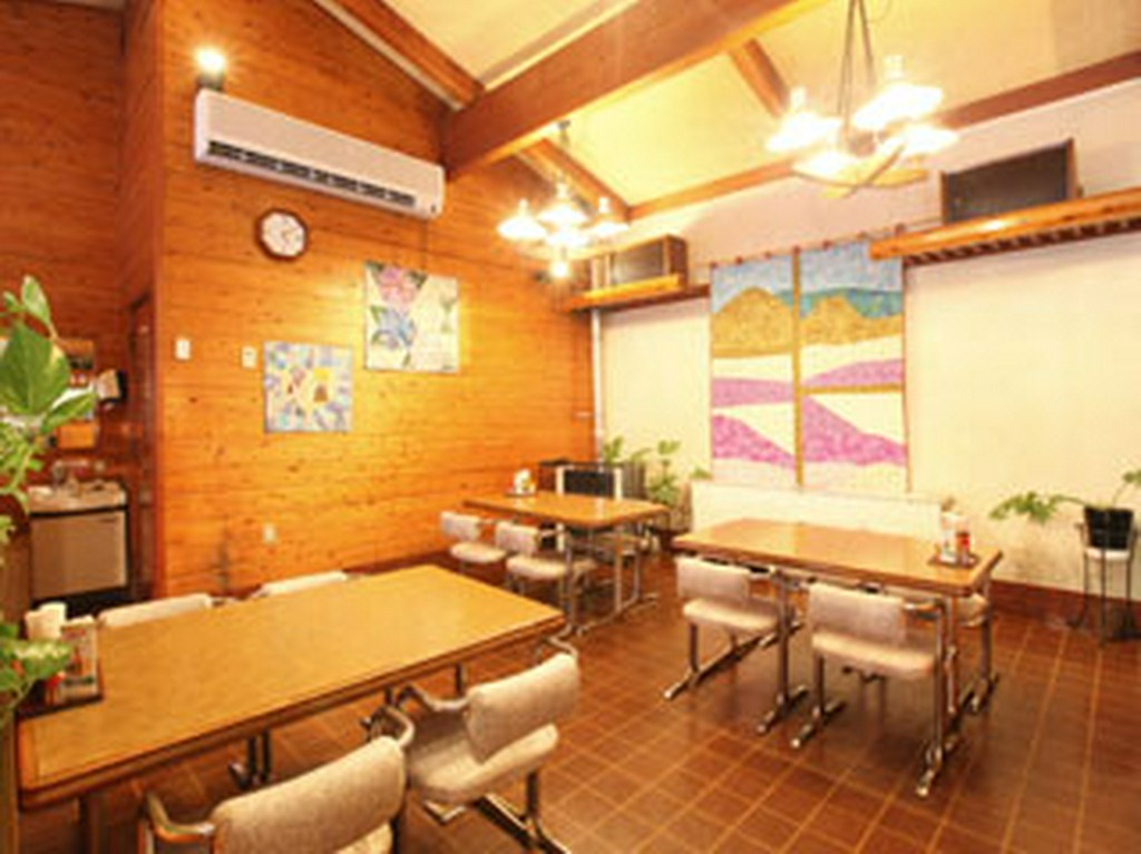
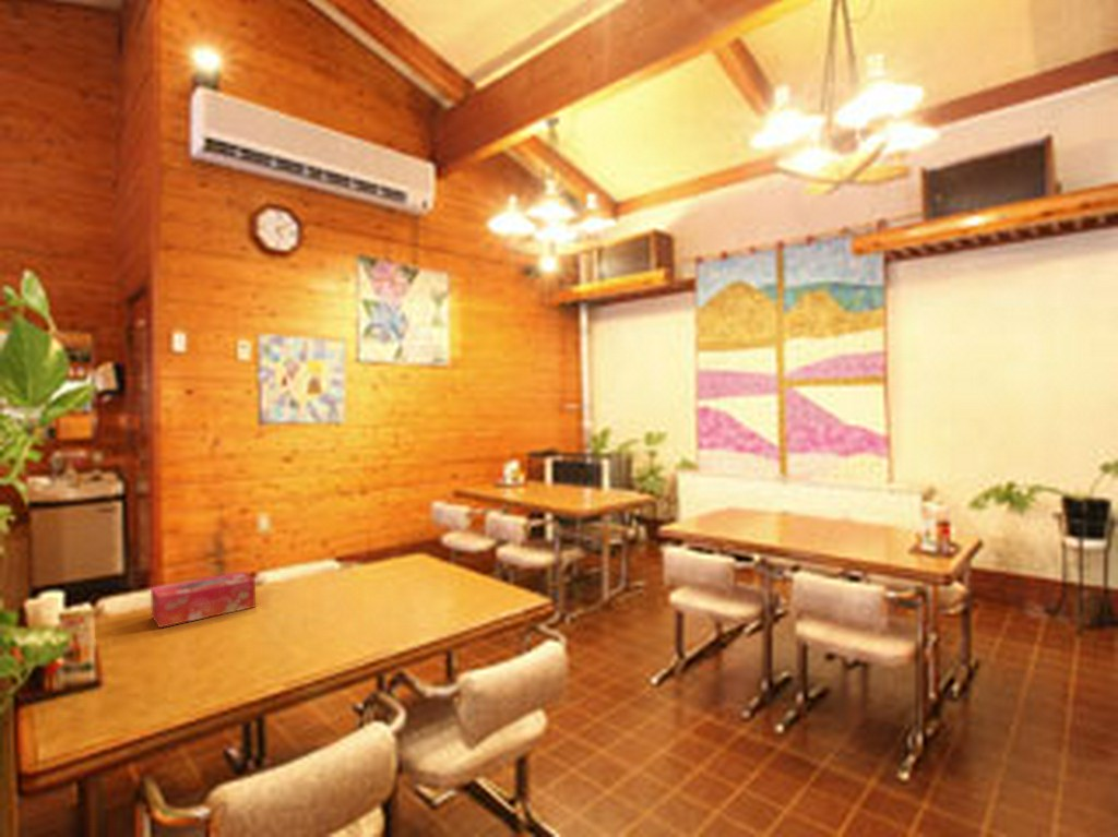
+ tissue box [150,571,257,629]
